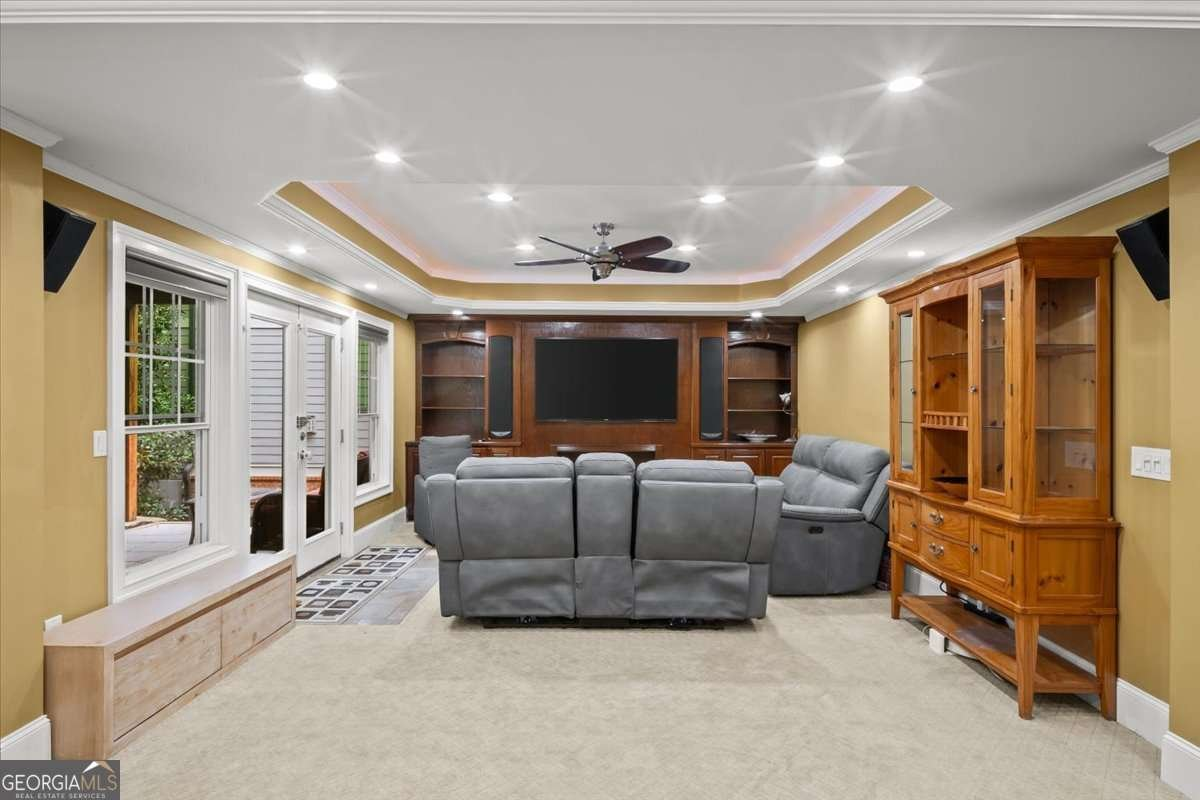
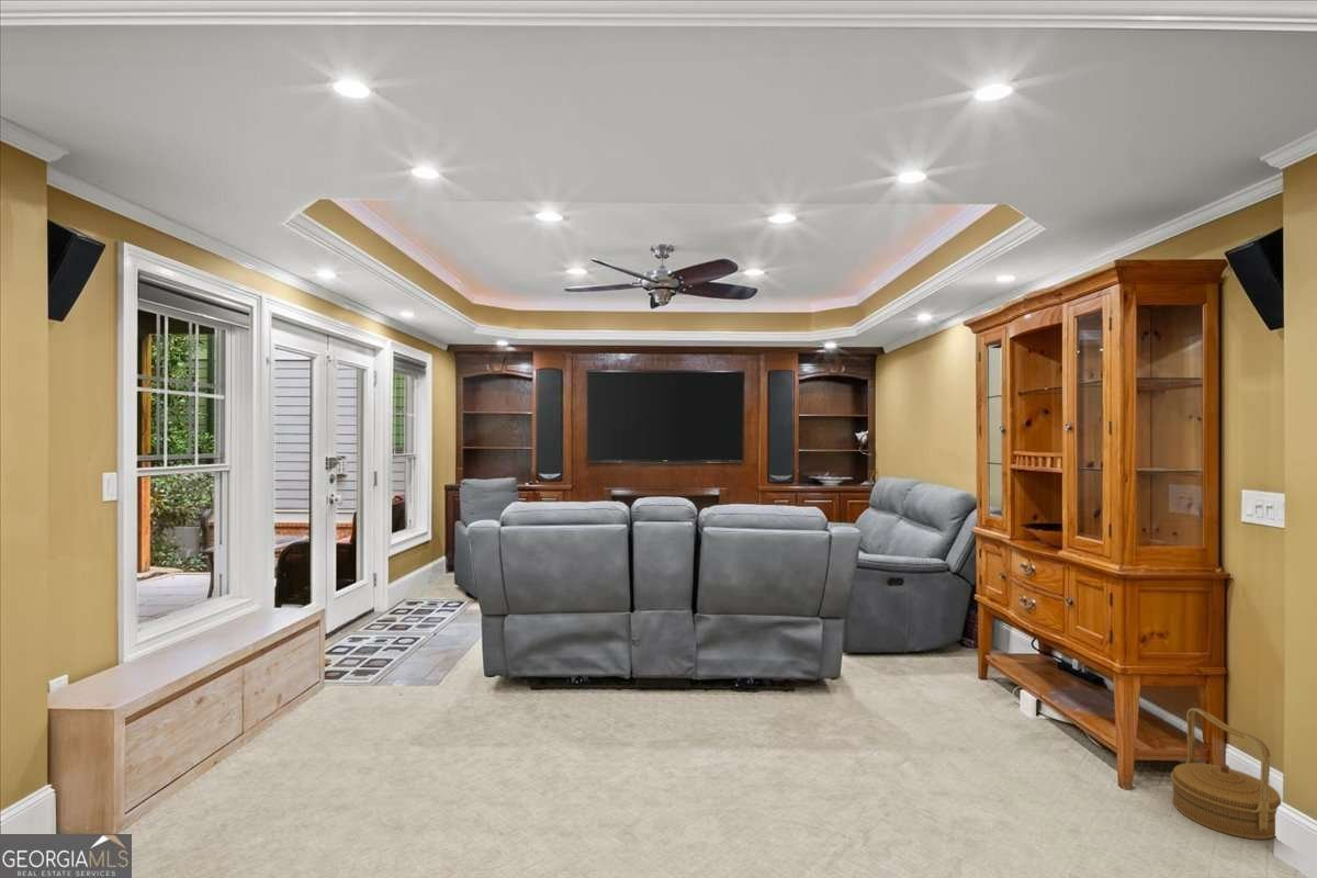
+ basket [1170,707,1282,841]
